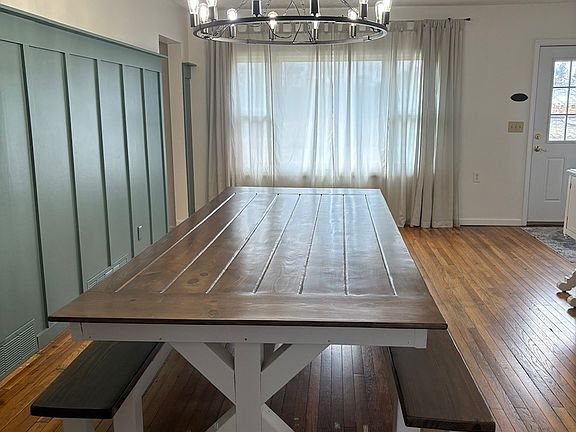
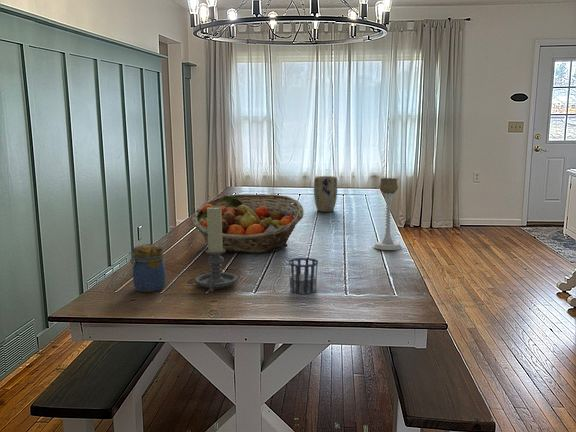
+ candle holder [193,207,239,293]
+ fruit basket [191,193,305,254]
+ candle holder [372,177,403,251]
+ plant pot [313,175,338,213]
+ cup [288,257,319,295]
+ jar [128,243,167,293]
